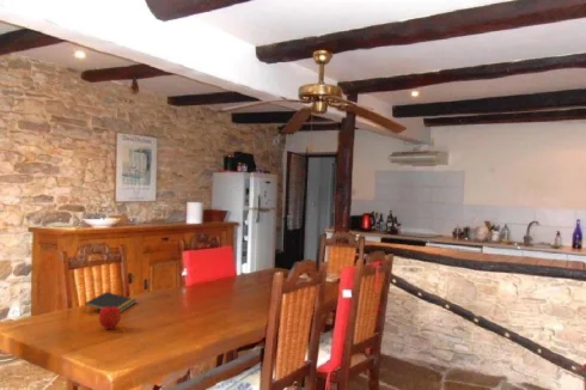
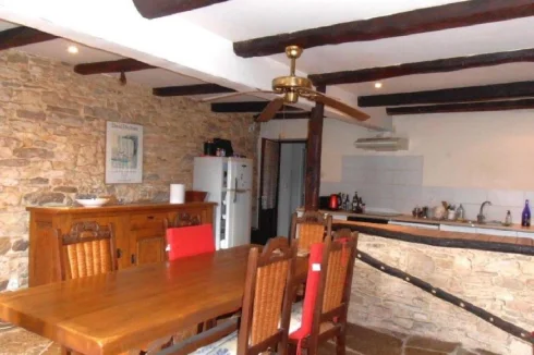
- fruit [98,305,122,330]
- notepad [84,291,138,313]
